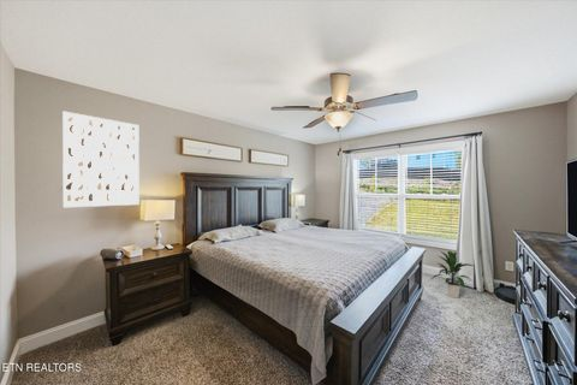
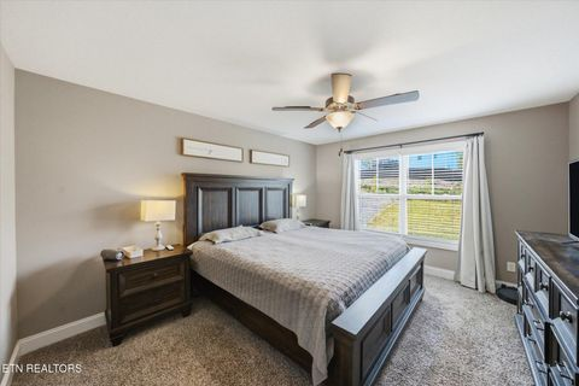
- wall art [61,109,141,208]
- indoor plant [430,250,475,300]
